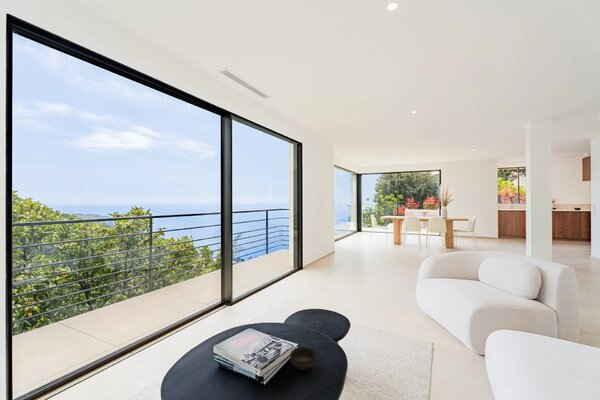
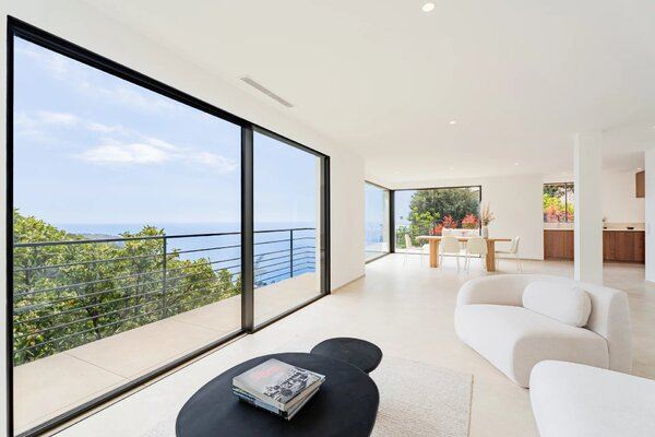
- cup [289,346,320,372]
